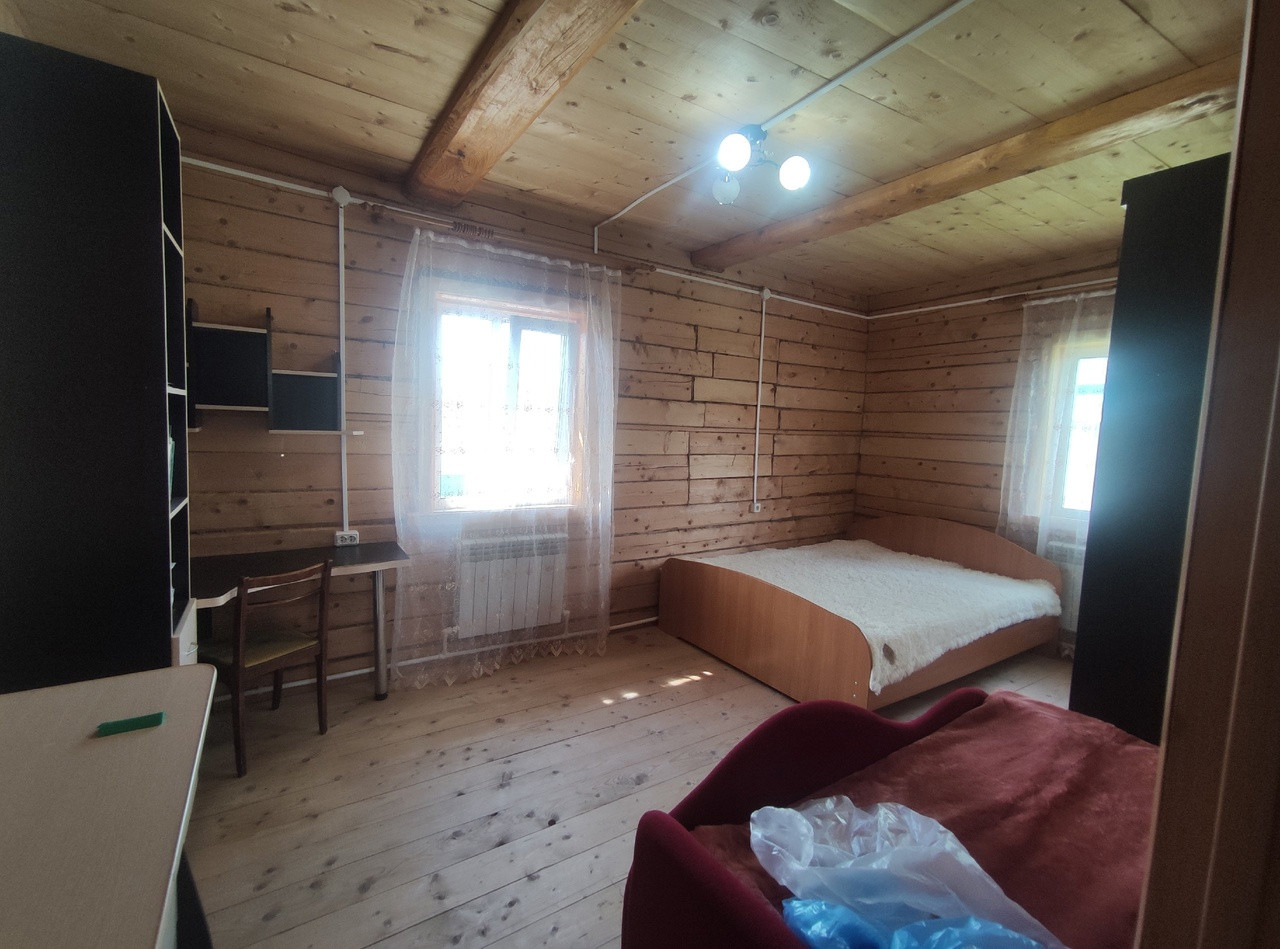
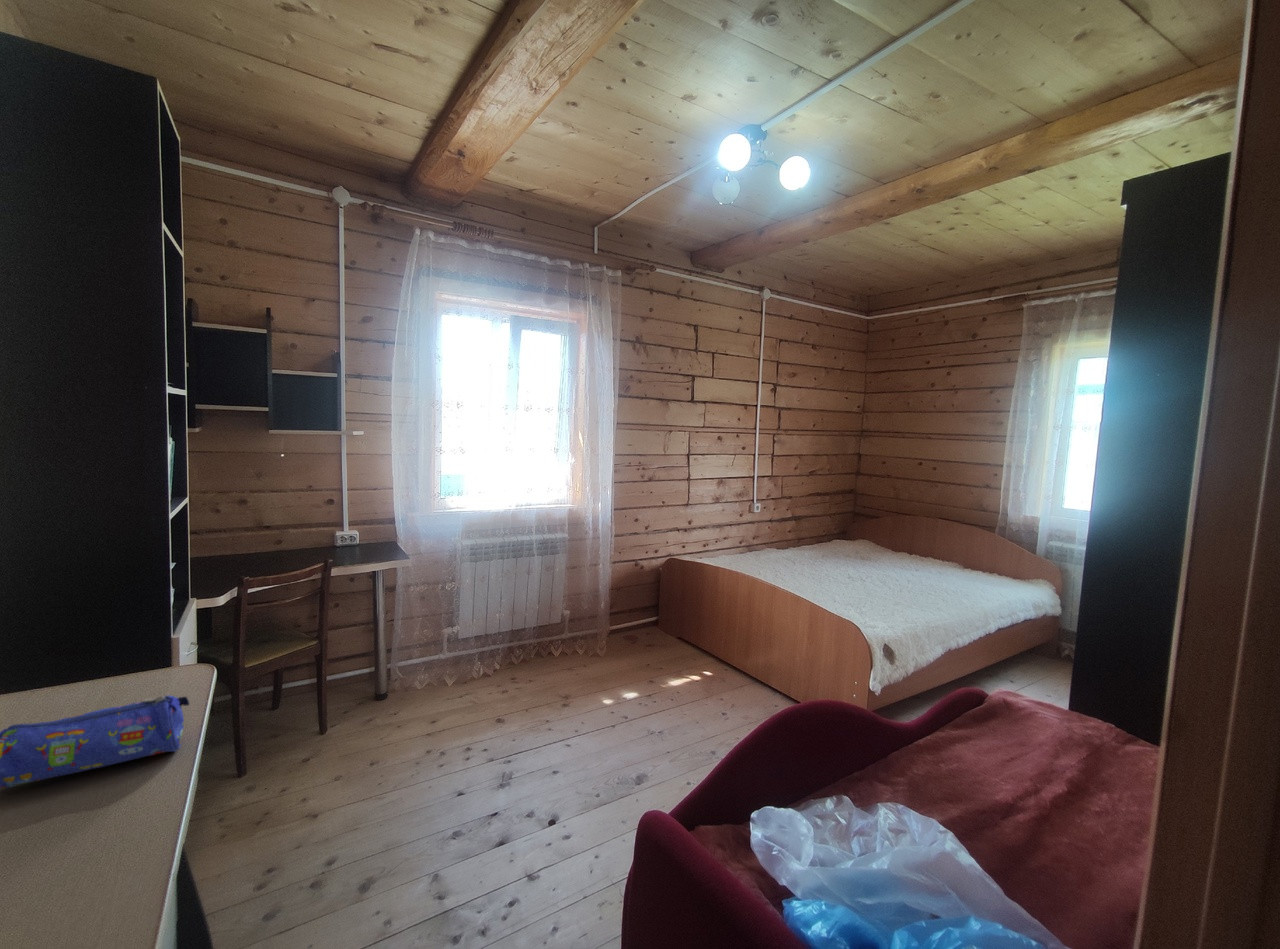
+ pencil case [0,694,191,790]
